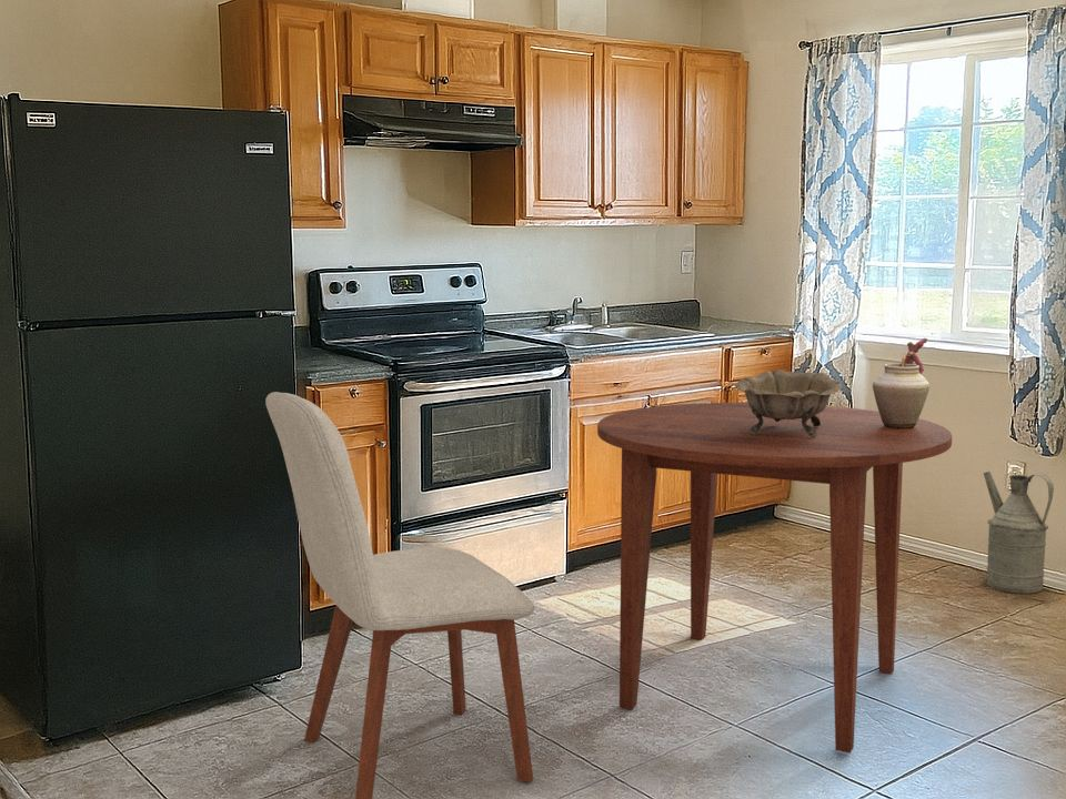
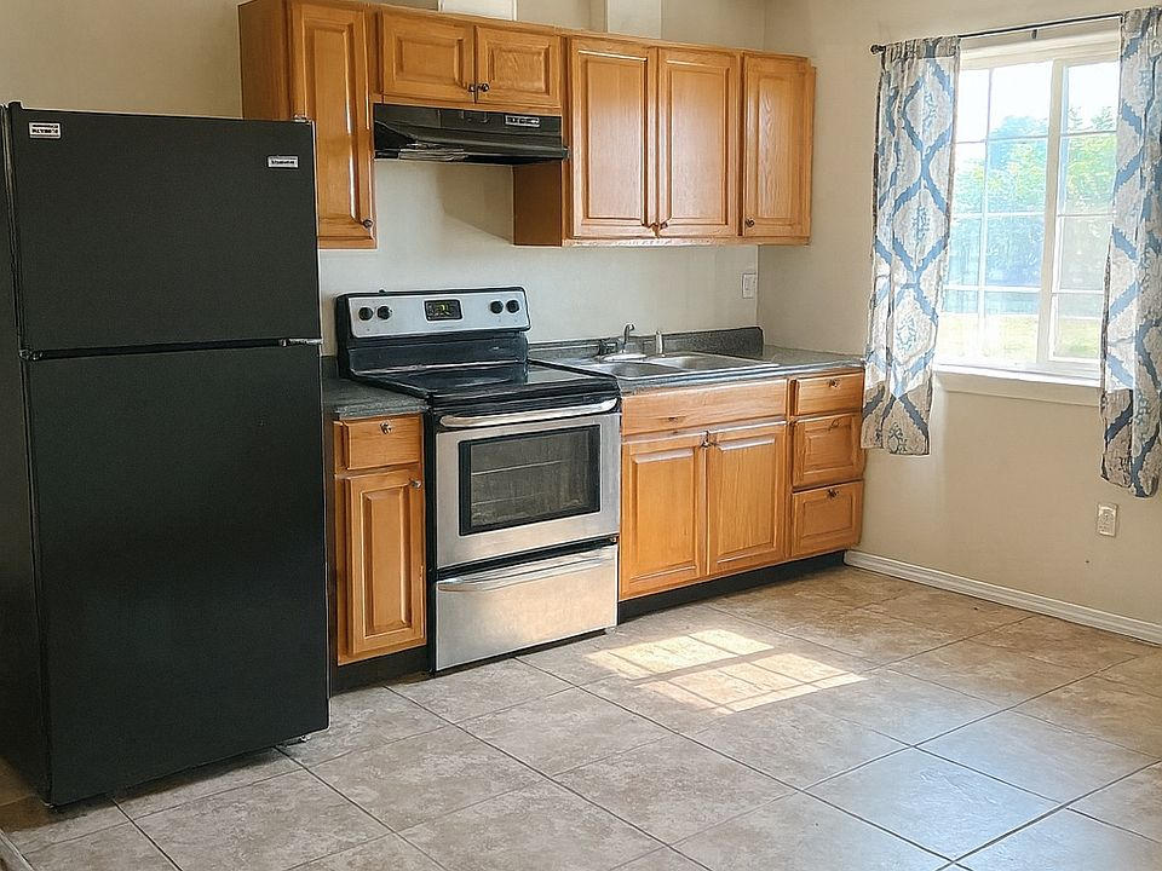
- decorative bowl [733,368,843,438]
- dining table [596,402,953,754]
- watering can [983,471,1055,595]
- chair [264,391,535,799]
- vase [872,337,931,428]
